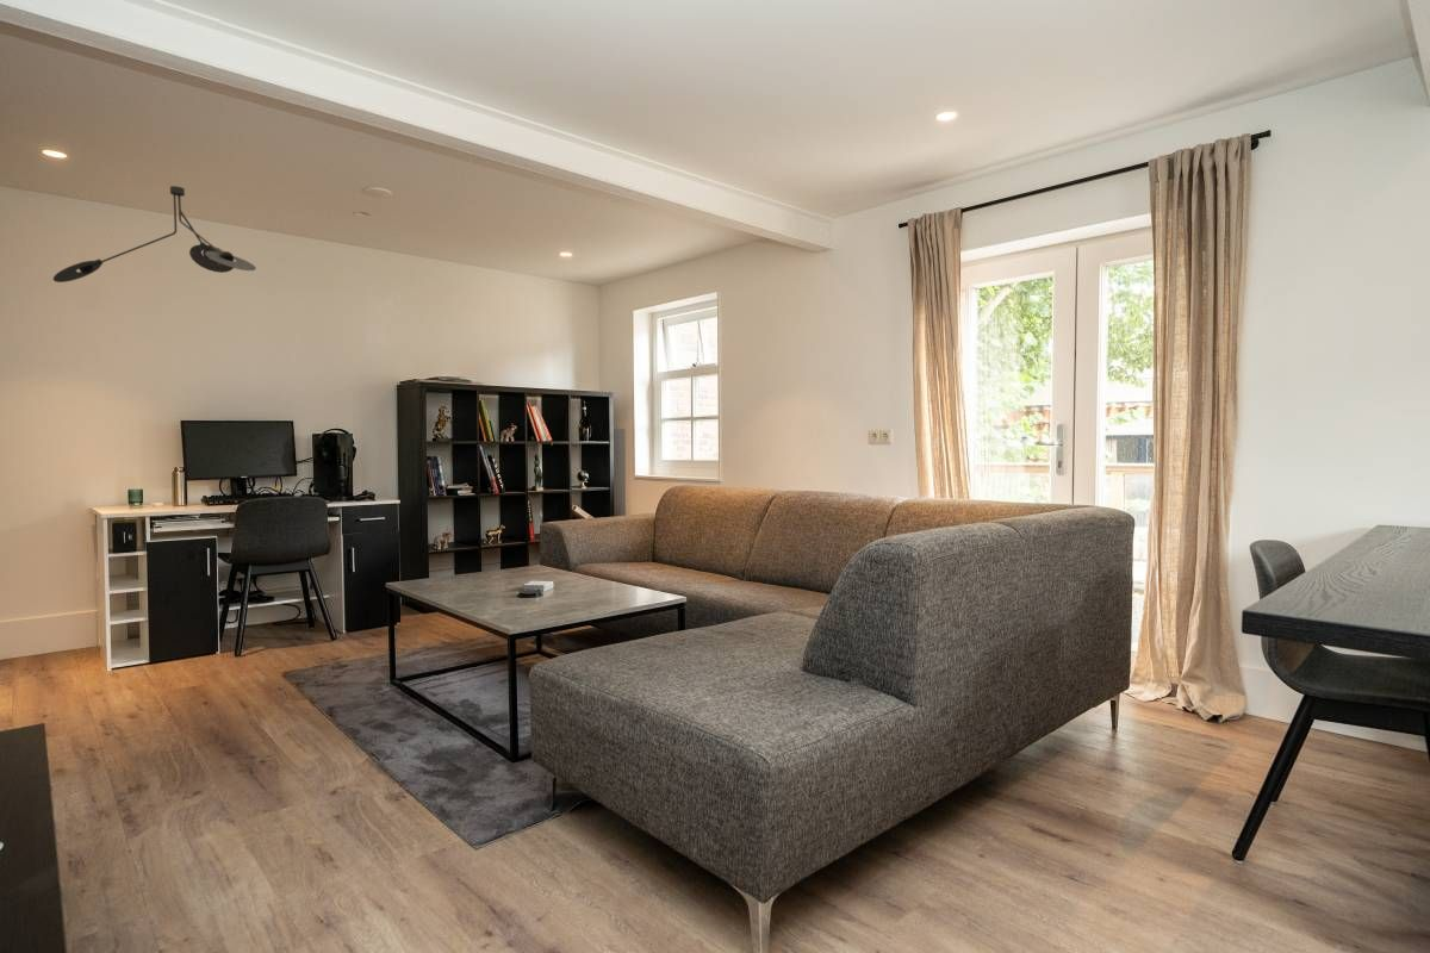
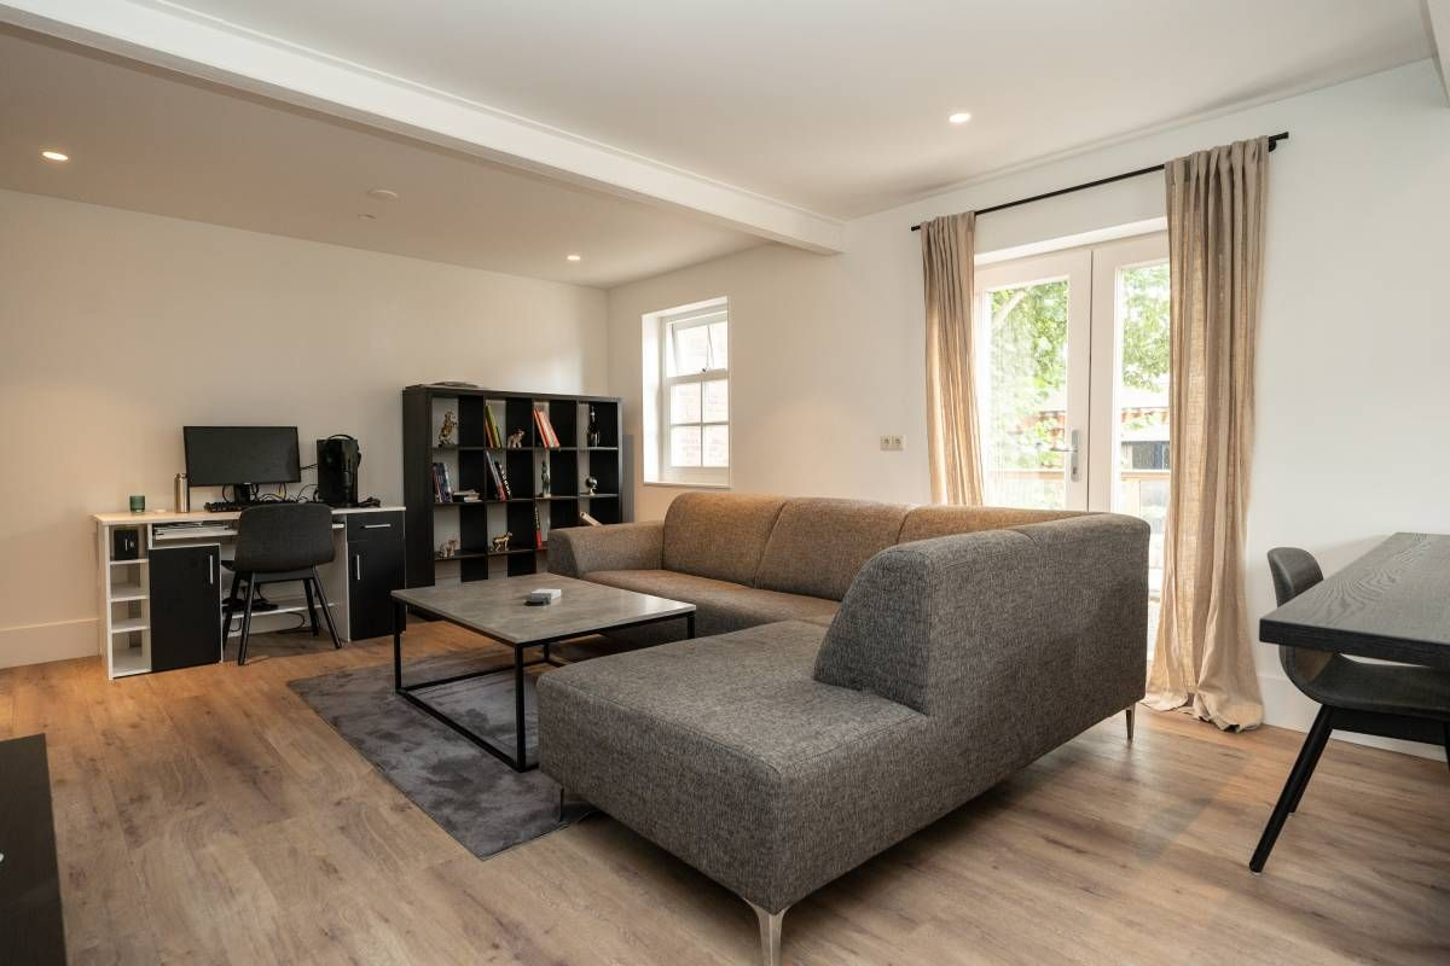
- ceiling light fixture [51,185,257,284]
